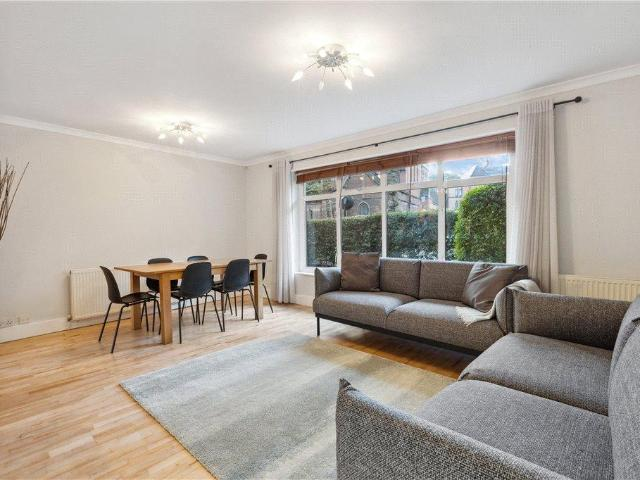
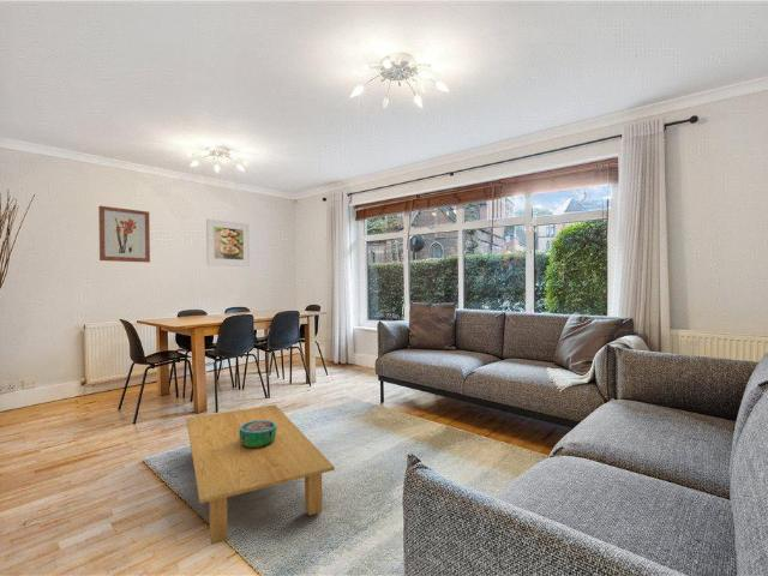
+ coffee table [186,403,336,546]
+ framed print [205,218,251,268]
+ decorative bowl [239,420,276,448]
+ wall art [97,205,151,264]
